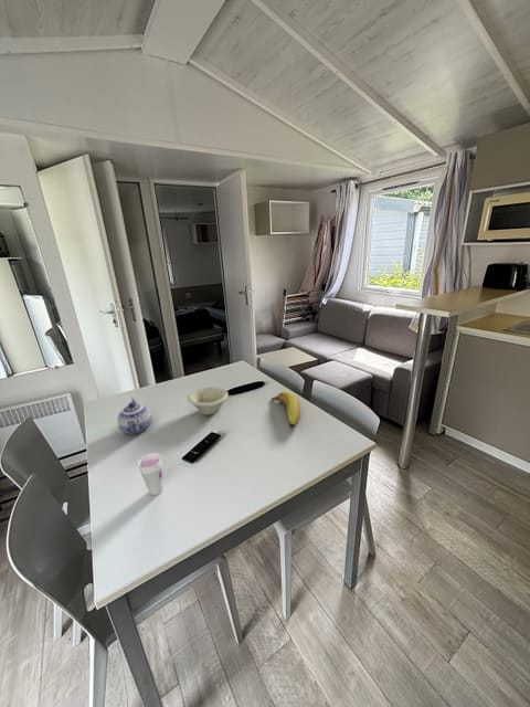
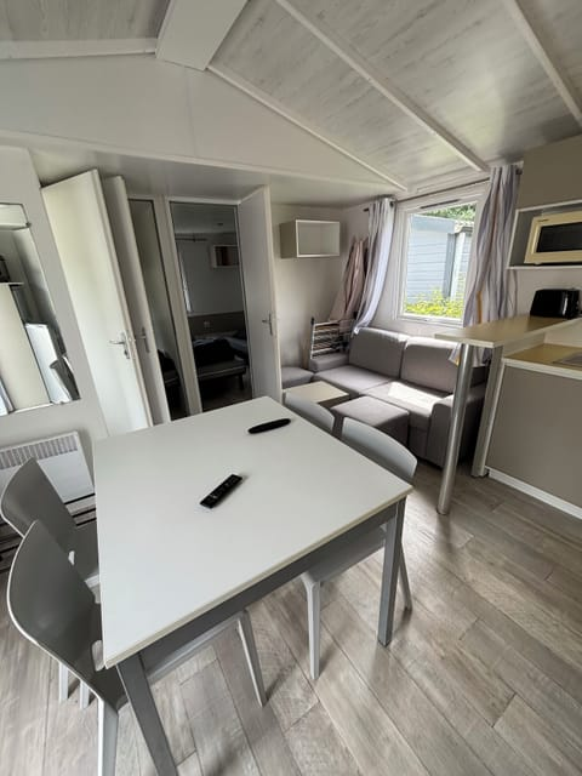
- bowl [187,386,230,416]
- fruit [271,390,301,429]
- teapot [116,397,153,436]
- cup [137,452,163,496]
